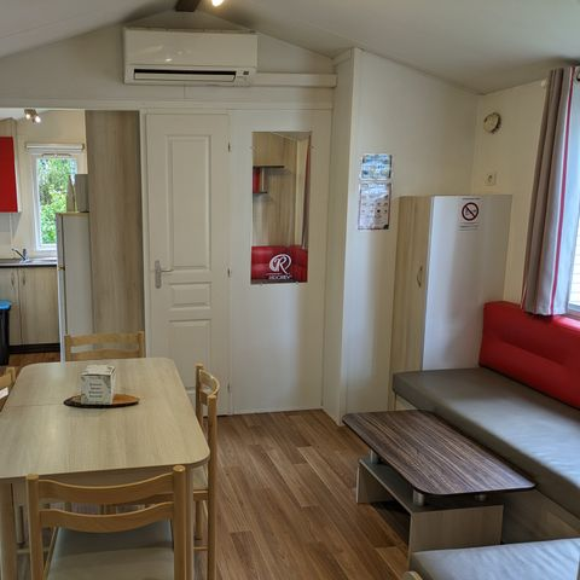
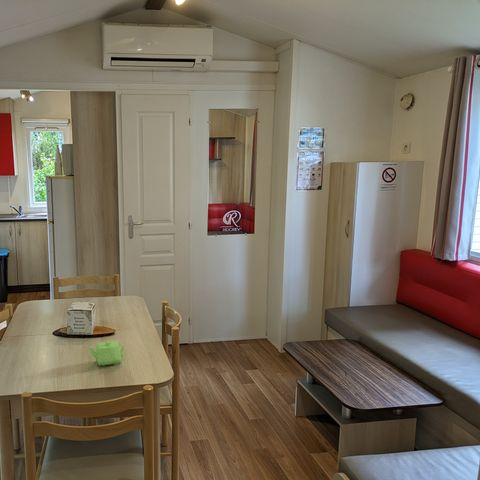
+ teapot [86,340,125,367]
